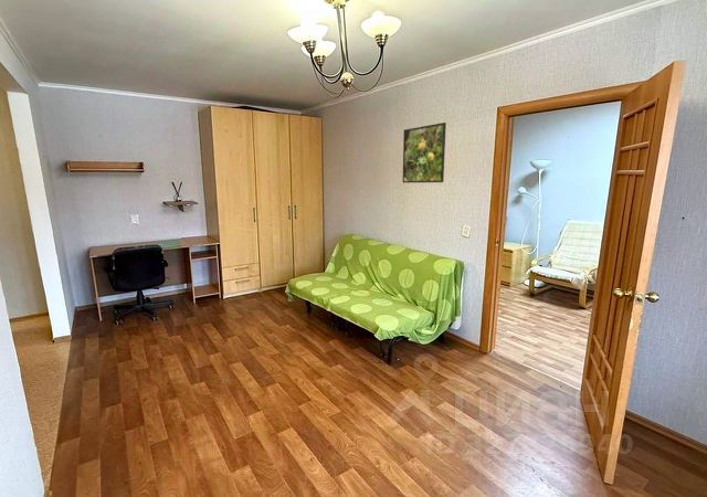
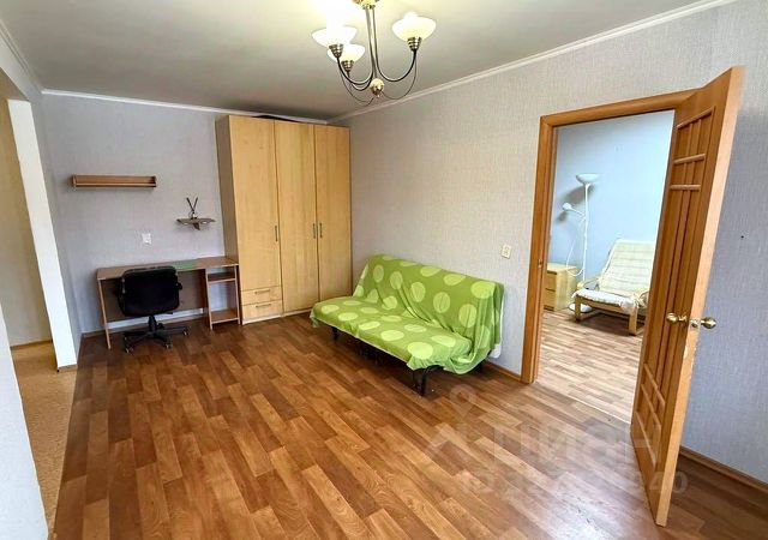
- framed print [402,121,447,183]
